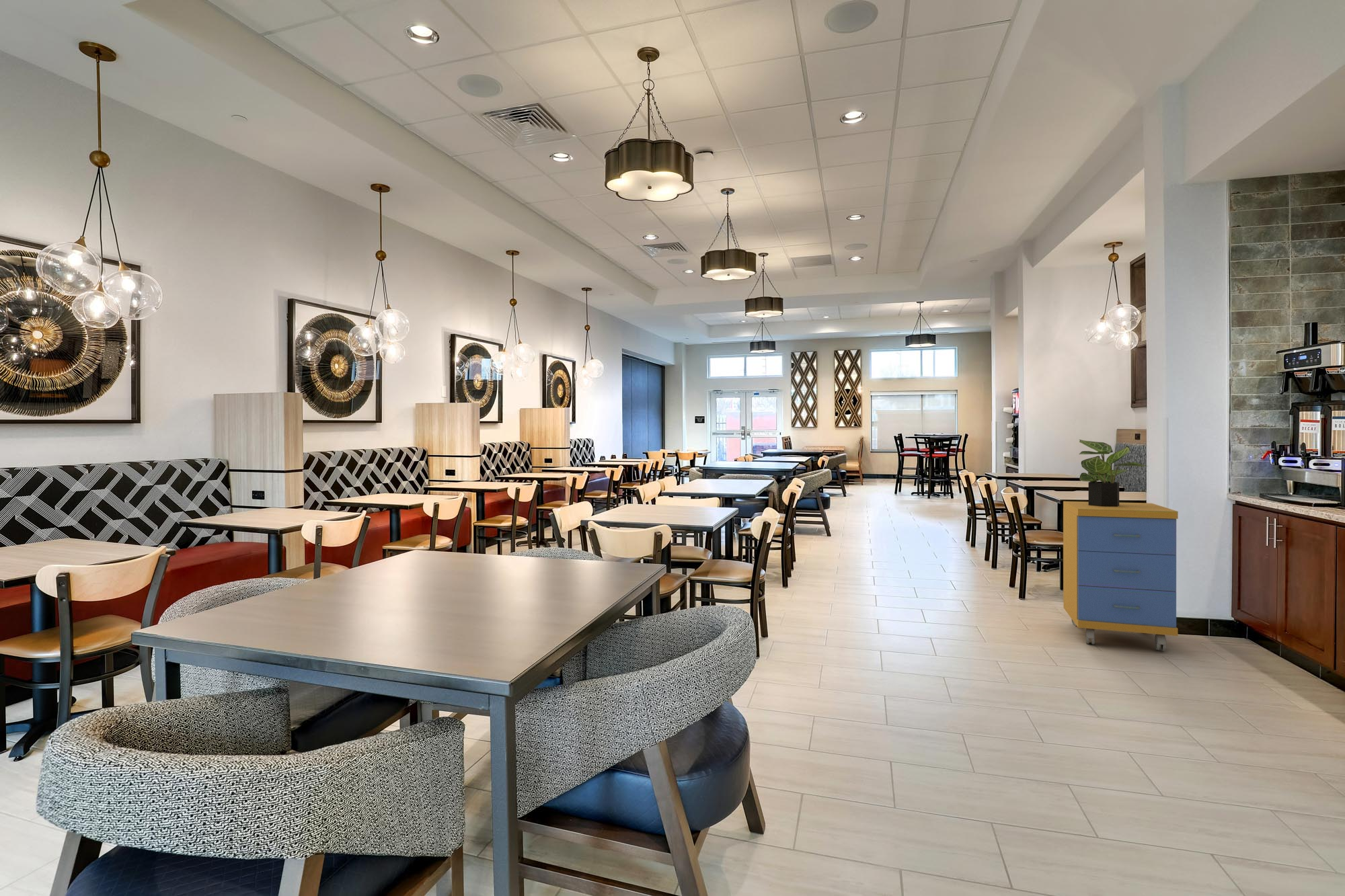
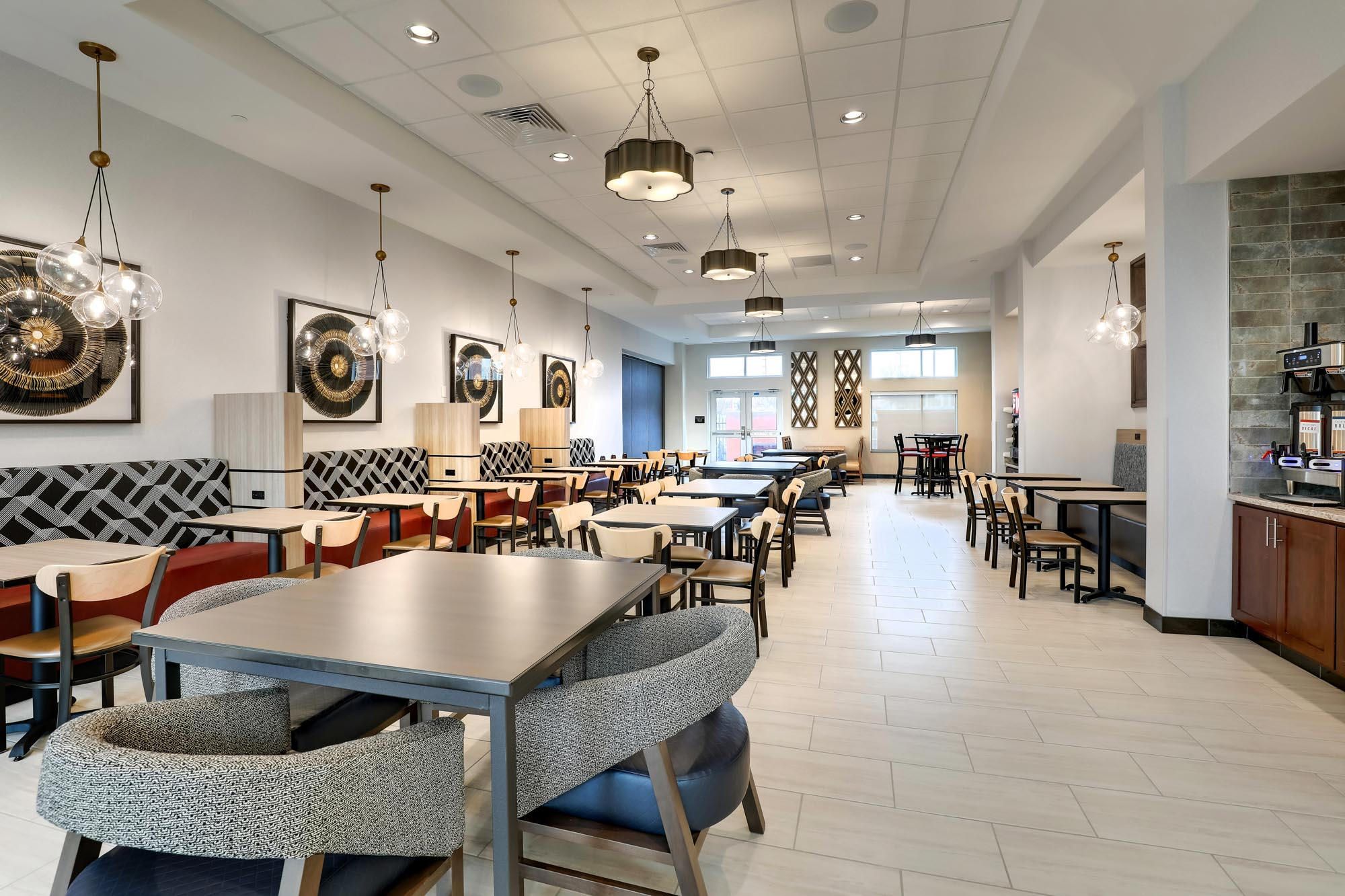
- potted plant [1079,439,1149,507]
- storage cabinet [1063,501,1179,651]
